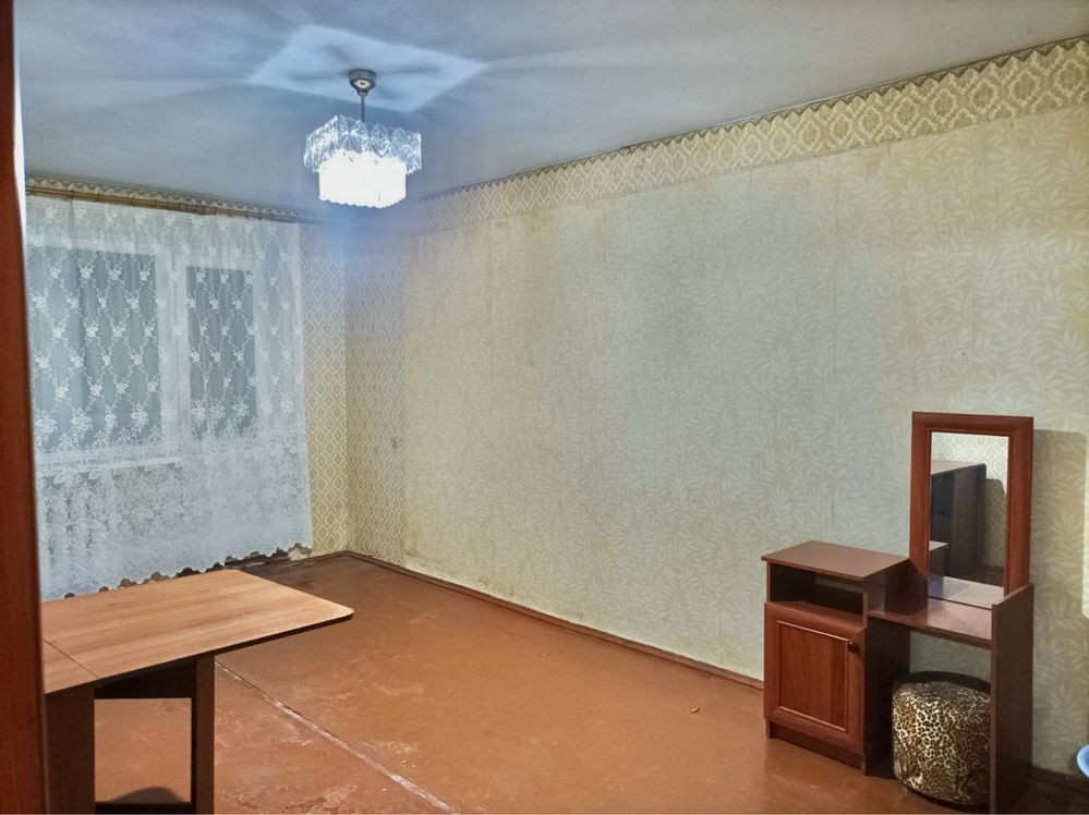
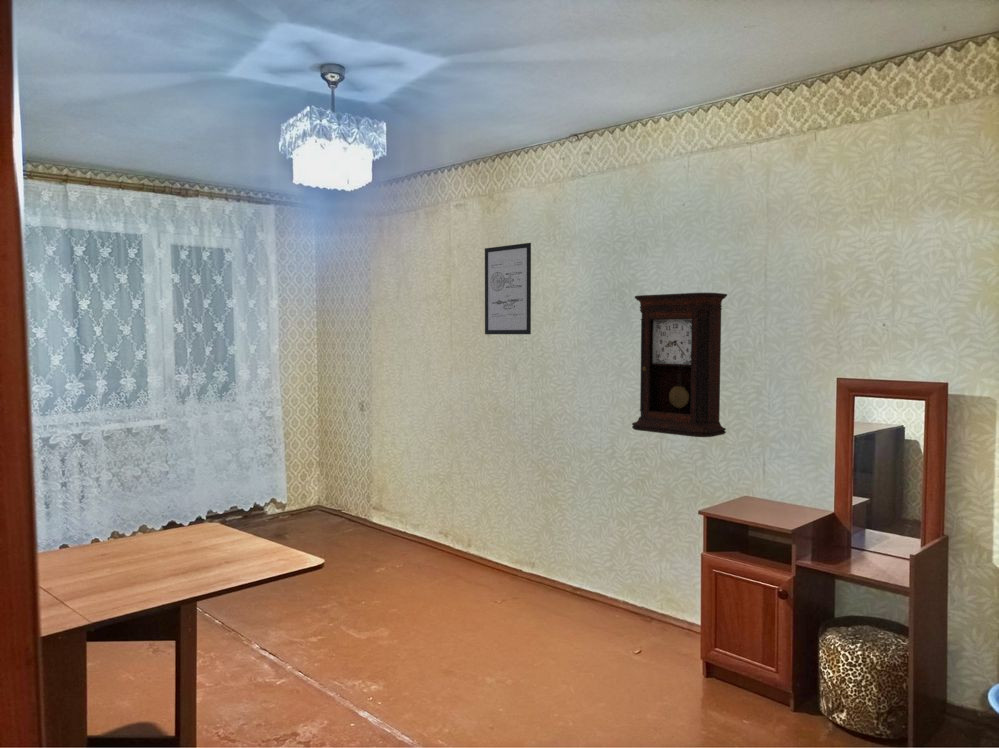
+ pendulum clock [631,292,728,438]
+ wall art [484,242,532,335]
